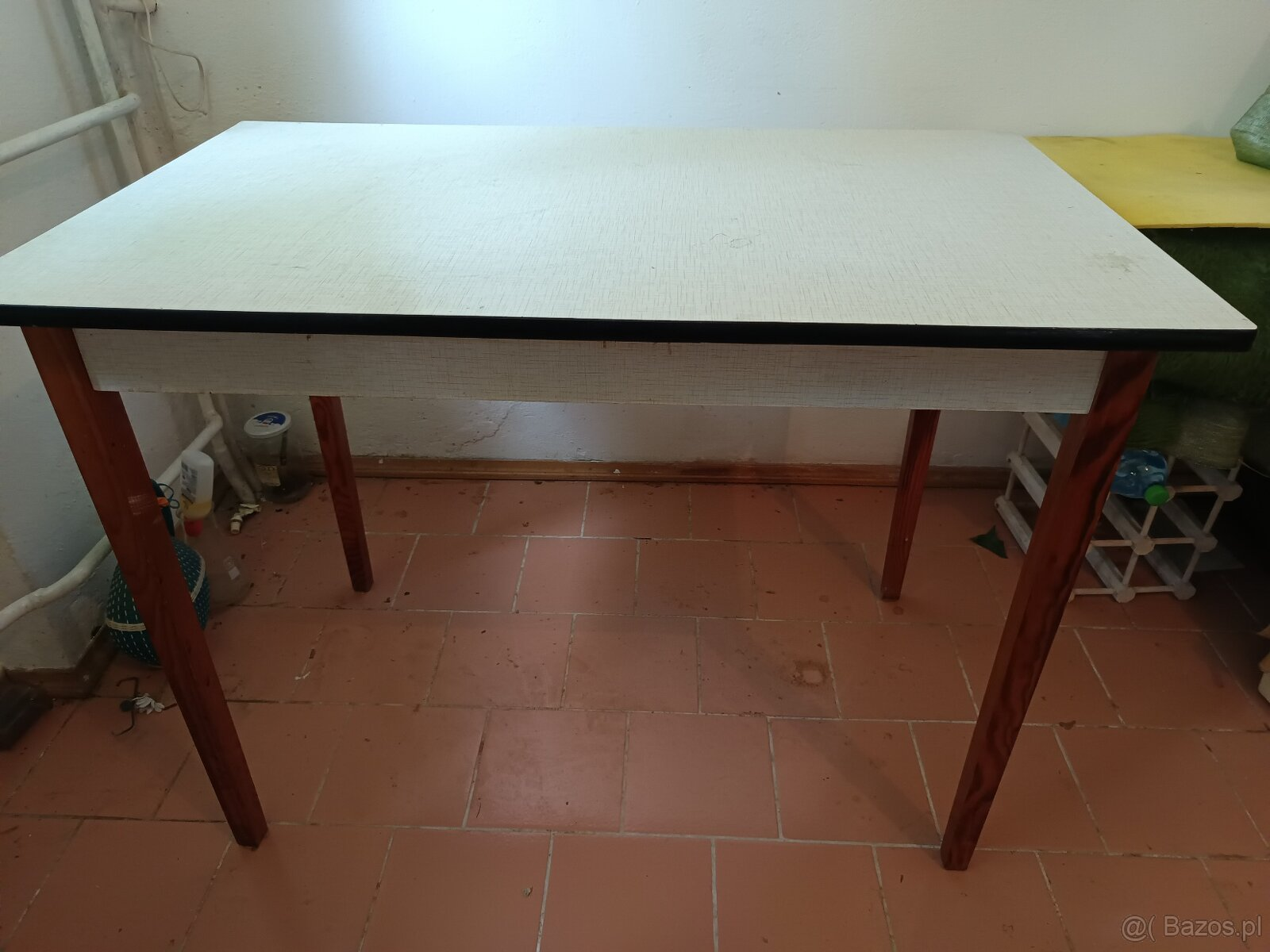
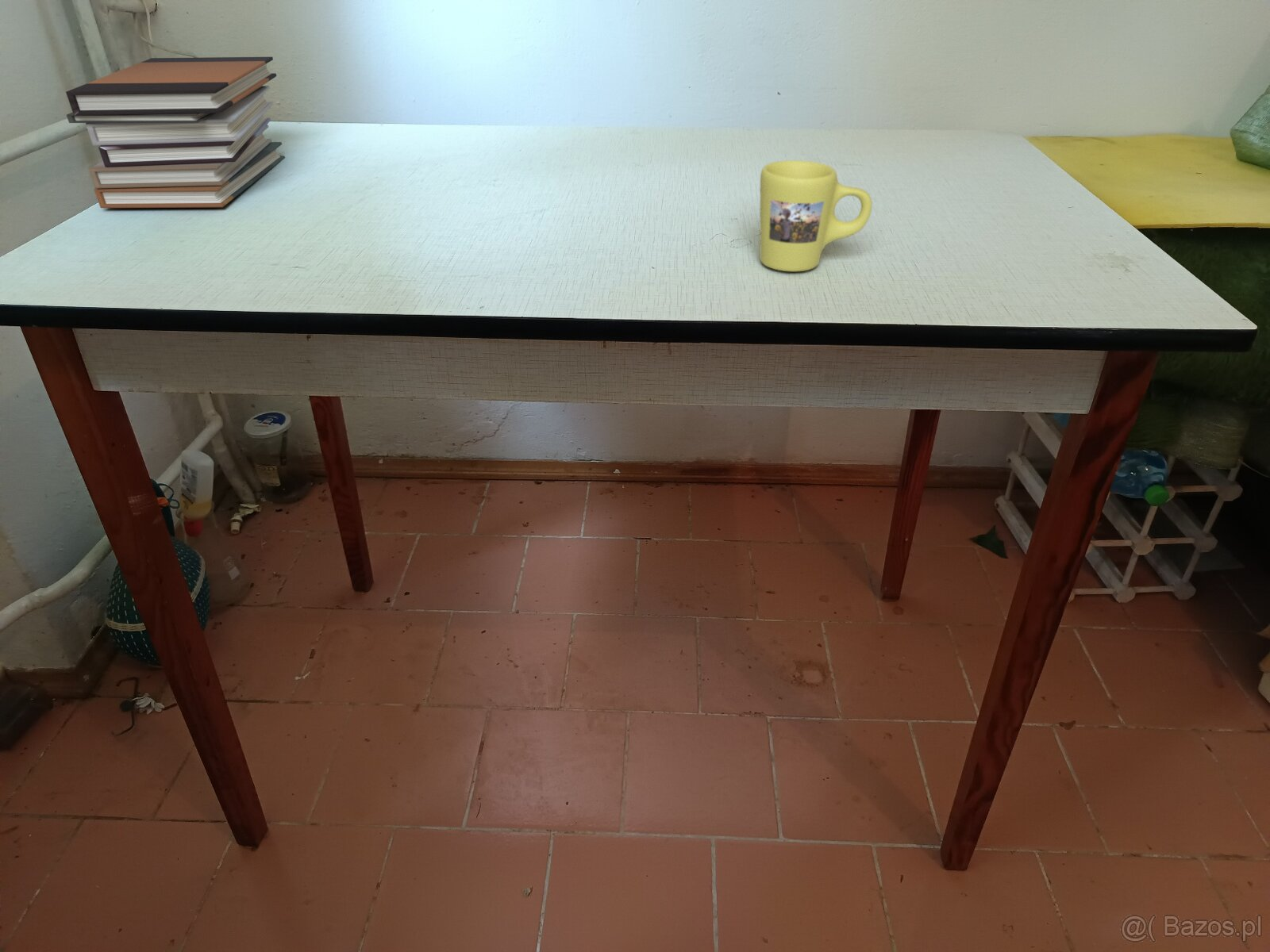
+ book stack [65,56,286,209]
+ mug [760,159,872,272]
